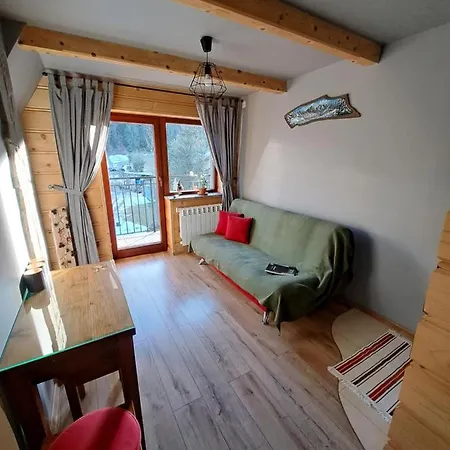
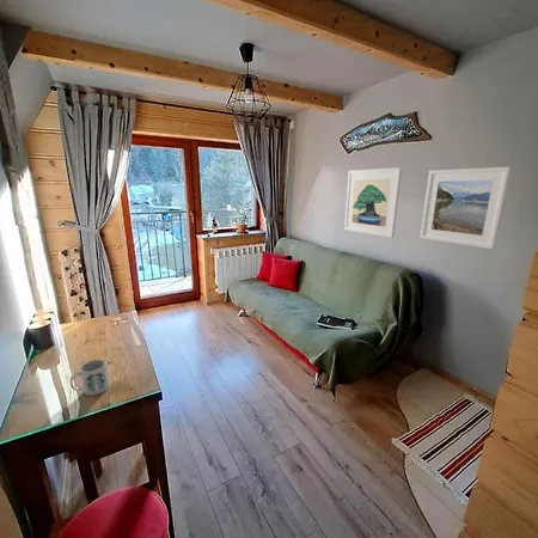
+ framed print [343,166,403,239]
+ mug [69,359,110,397]
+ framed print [420,165,513,250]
